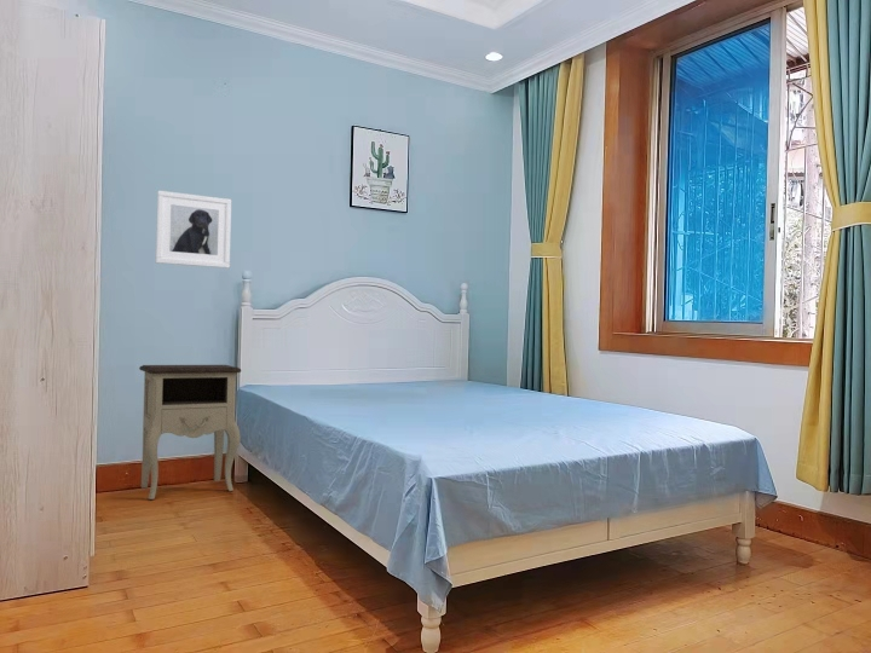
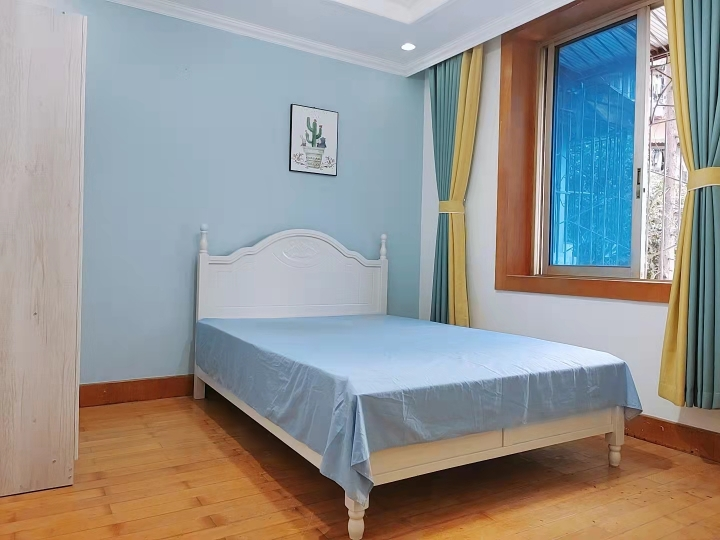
- nightstand [138,364,242,501]
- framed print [155,190,232,270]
